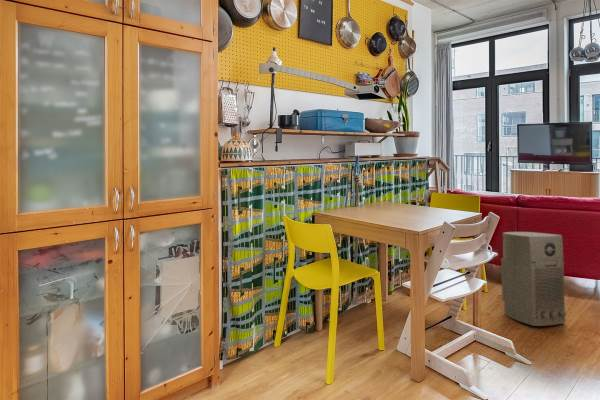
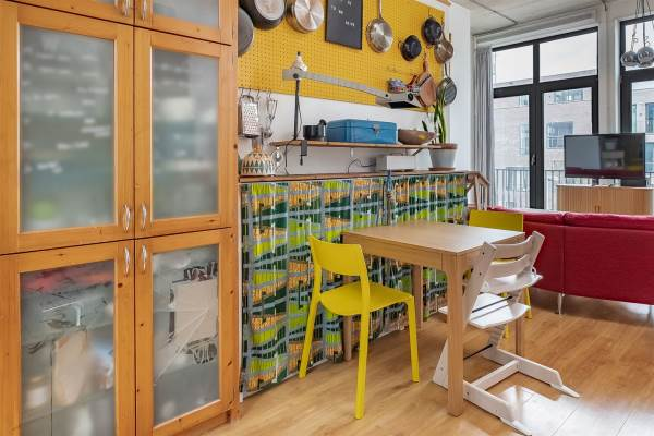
- air purifier [500,231,567,327]
